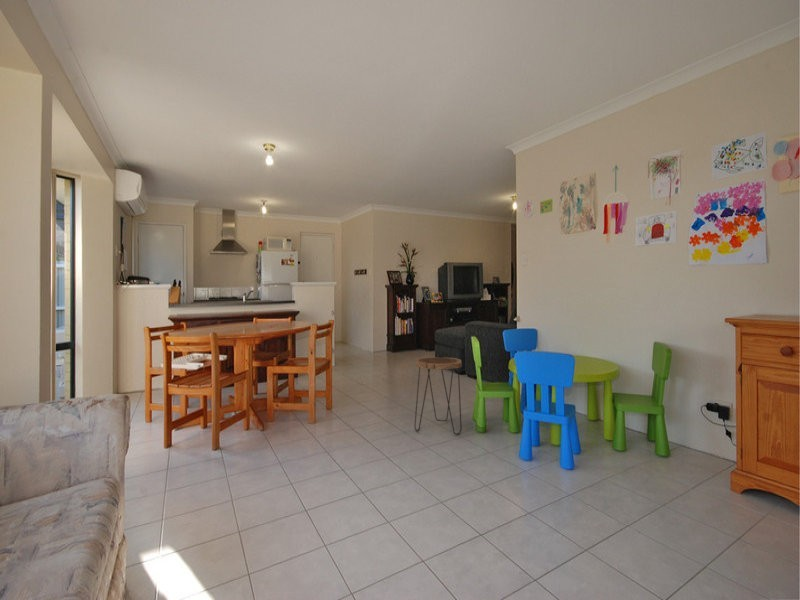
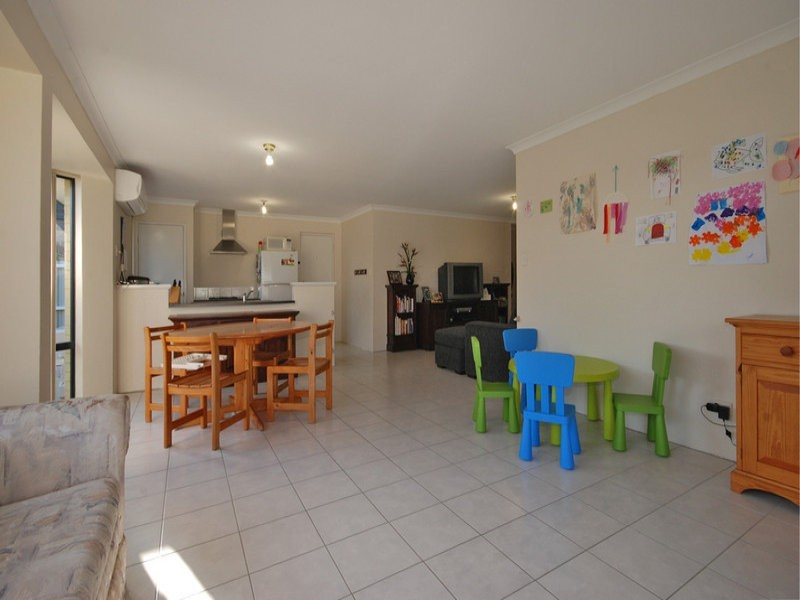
- side table [413,356,463,436]
